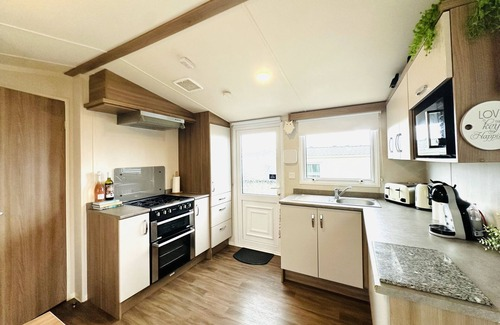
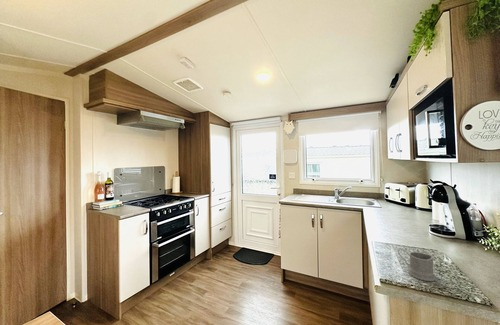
+ mug [397,247,437,282]
